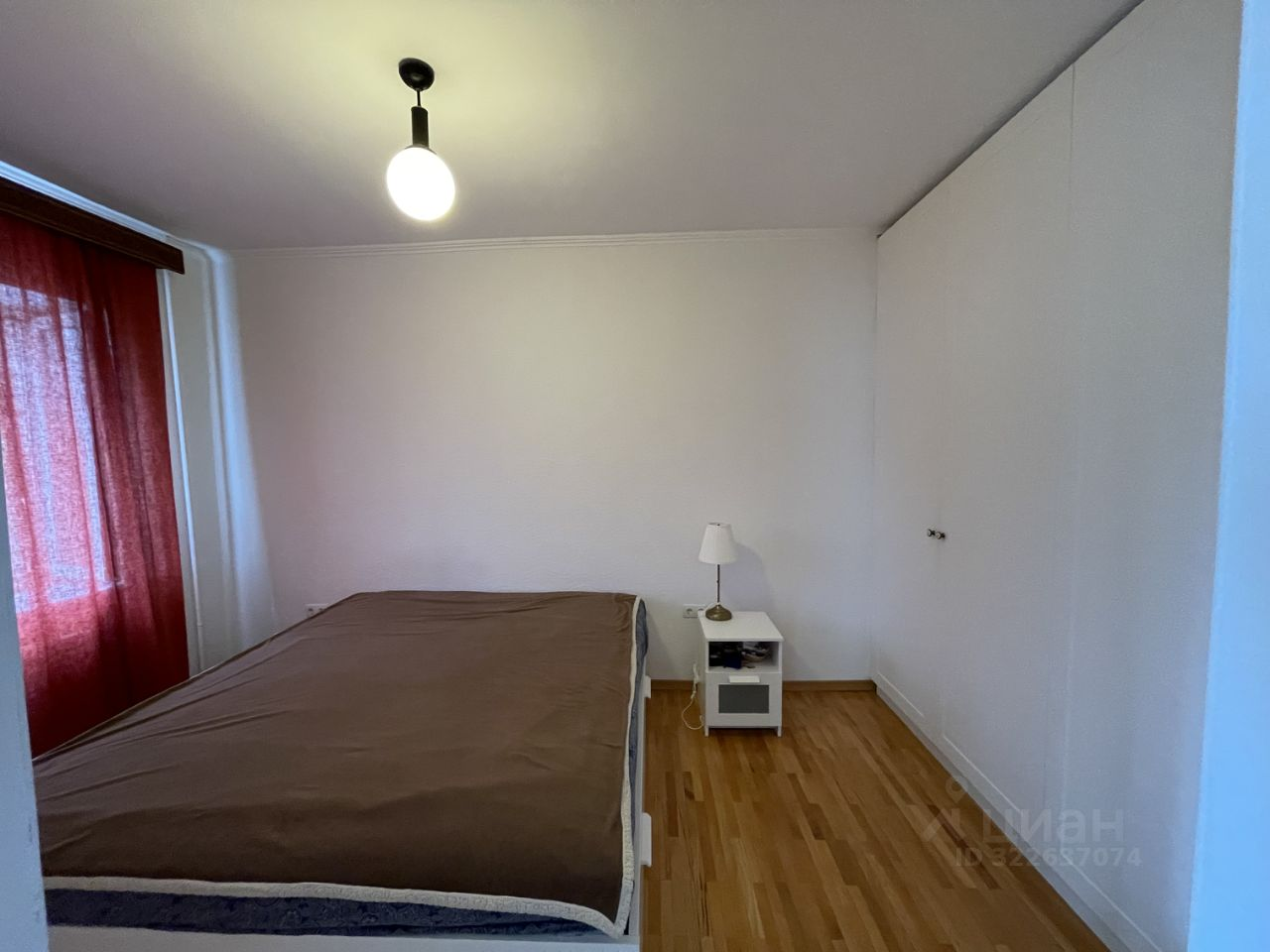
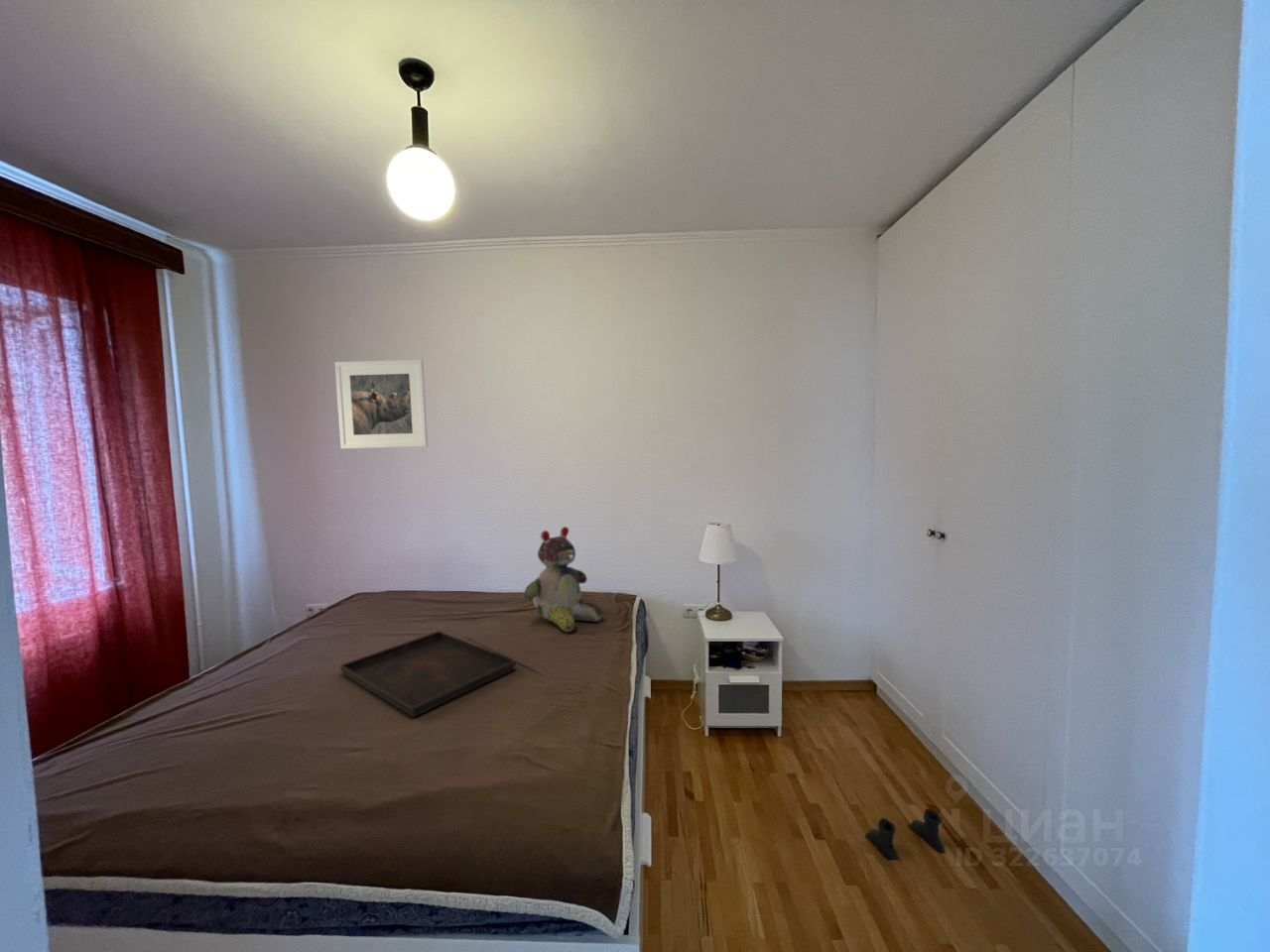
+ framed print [334,358,429,450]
+ stuffed bear [523,526,603,633]
+ boots [864,808,946,862]
+ serving tray [339,631,517,718]
